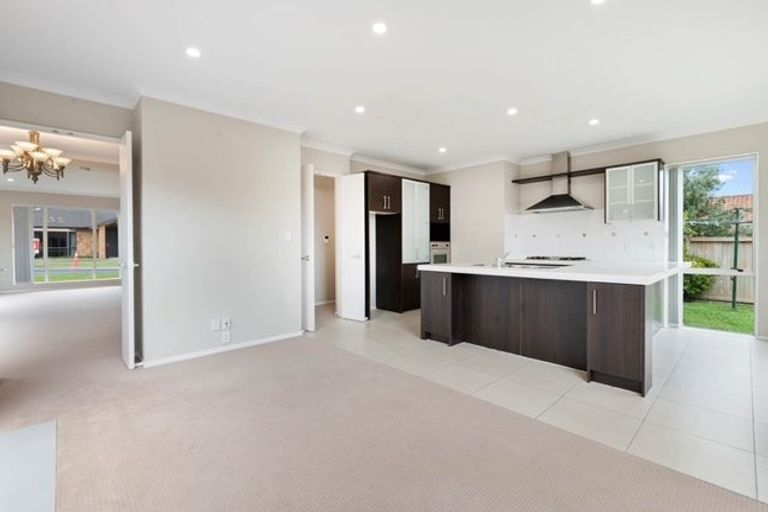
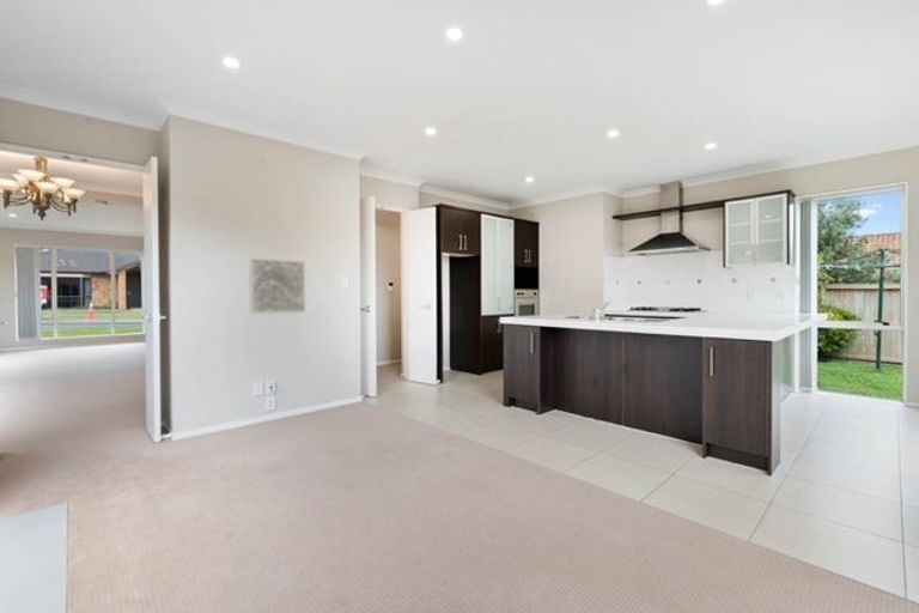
+ wall art [248,256,306,315]
